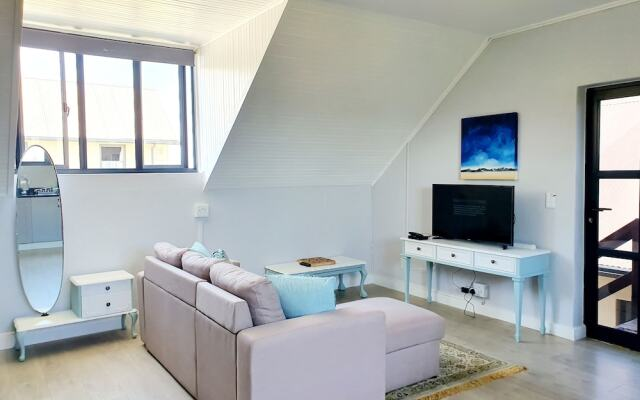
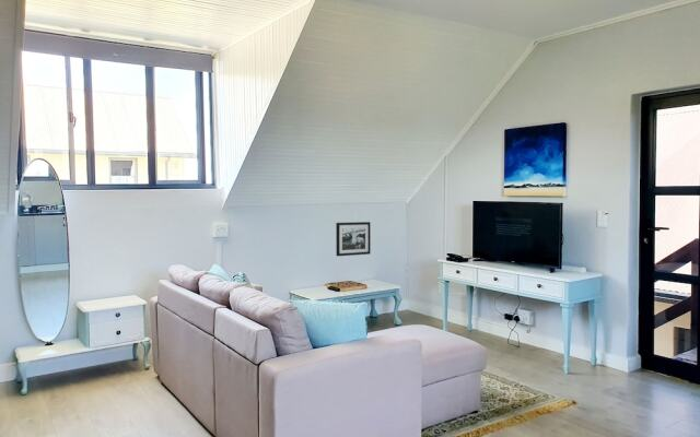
+ picture frame [335,221,372,257]
